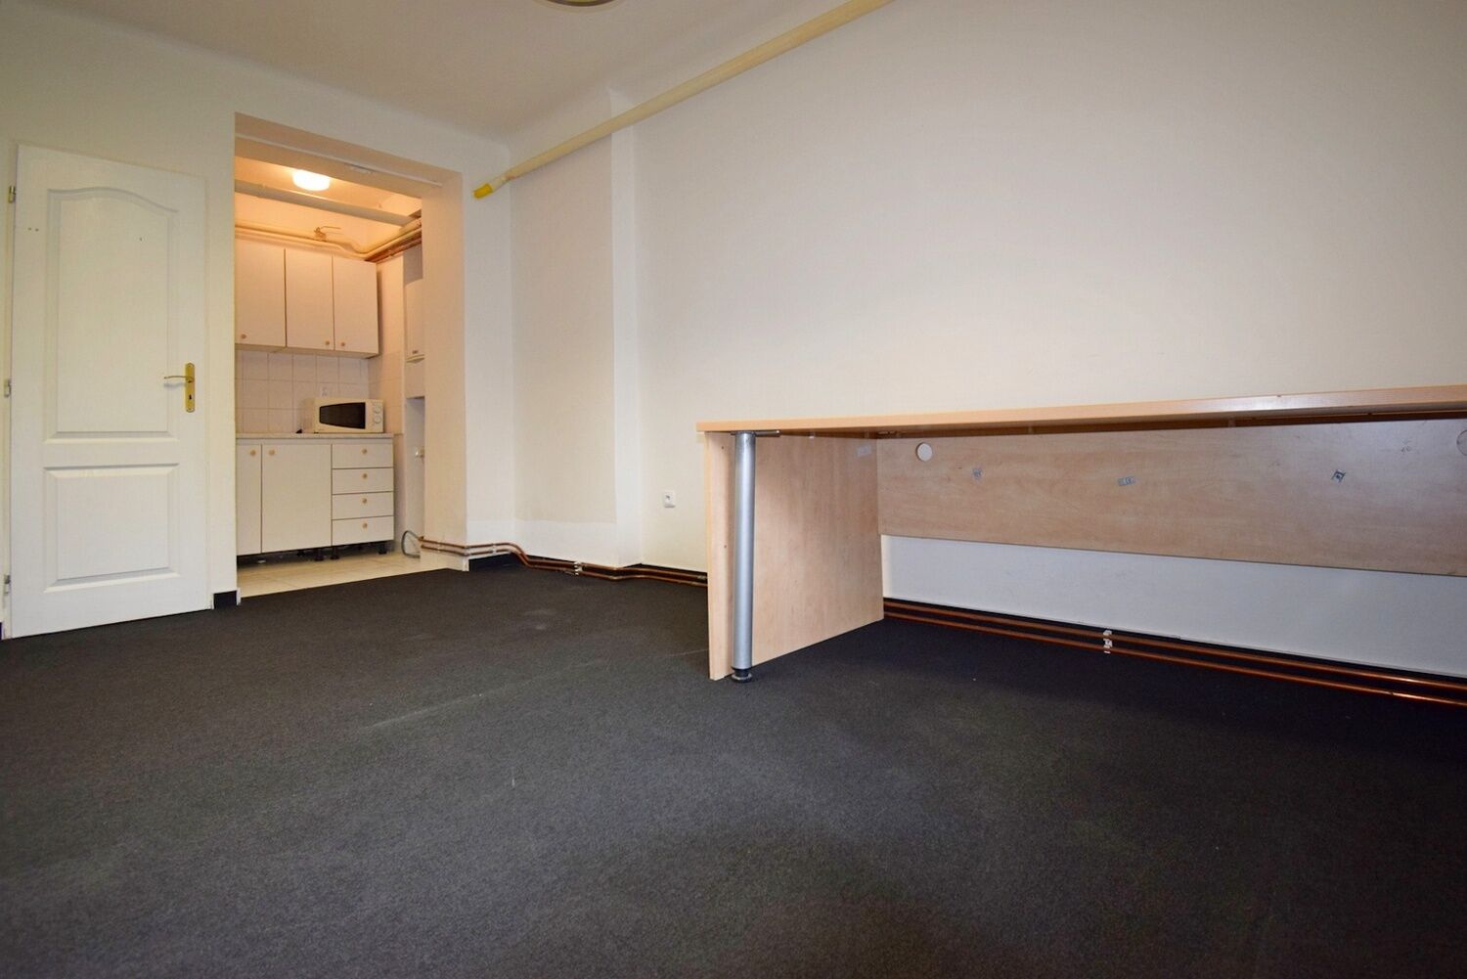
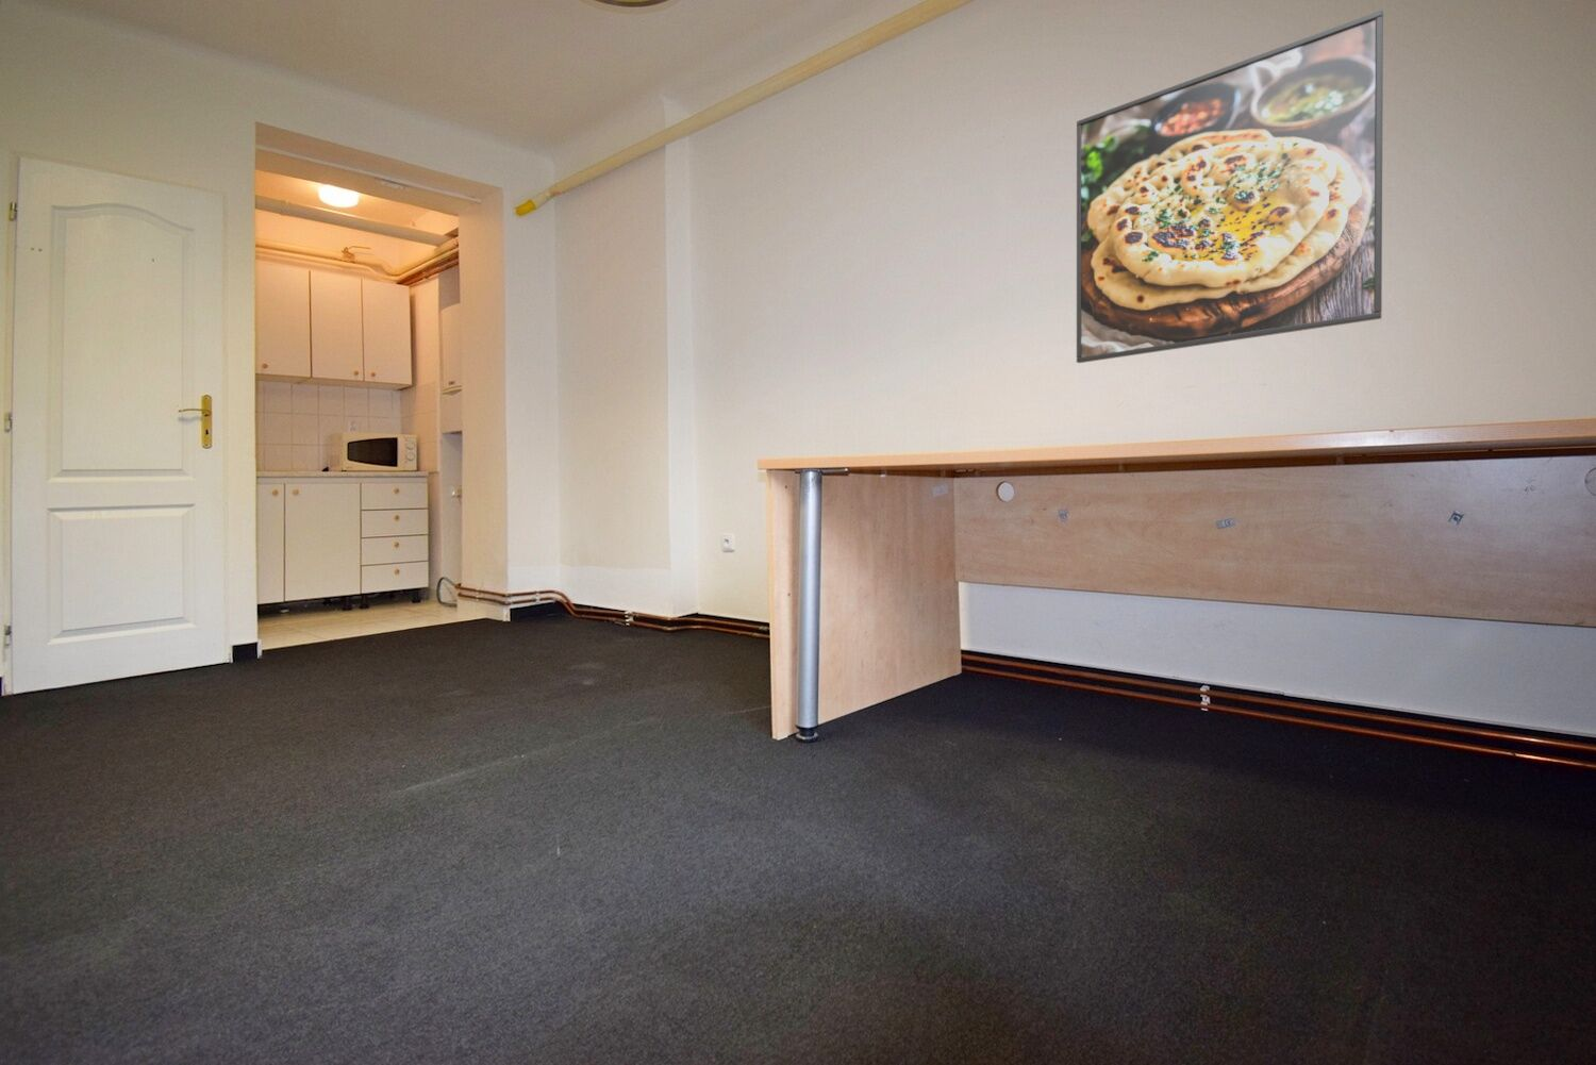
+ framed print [1075,10,1384,364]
